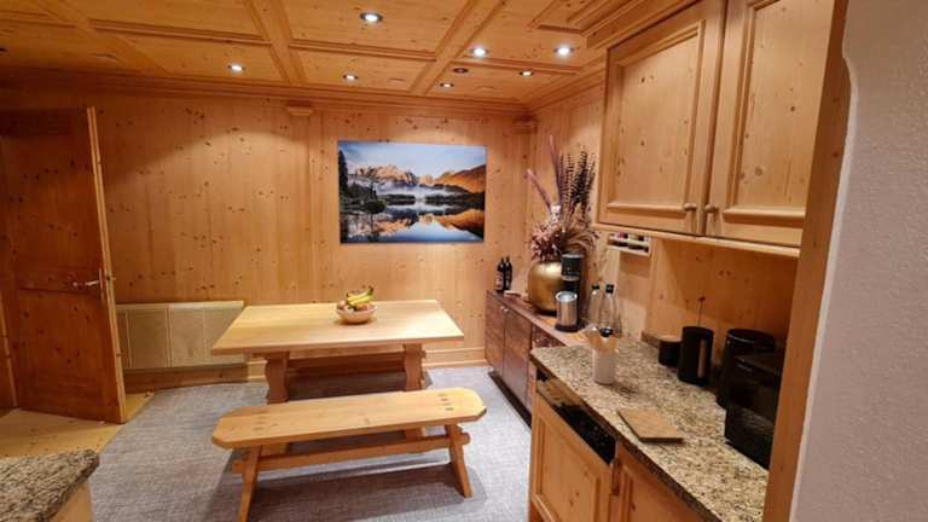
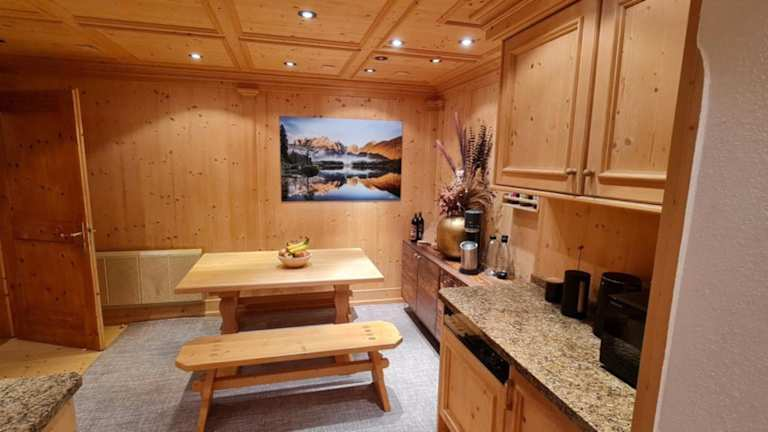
- cutting board [616,408,685,443]
- utensil holder [582,329,620,385]
